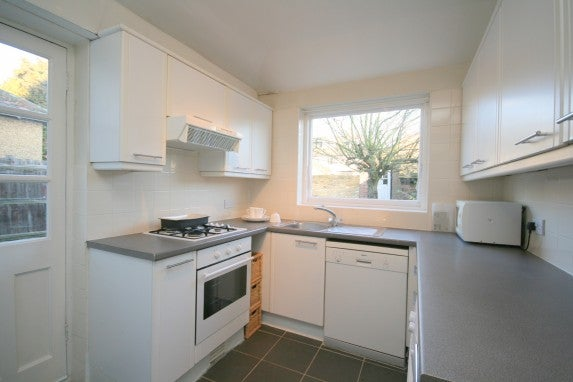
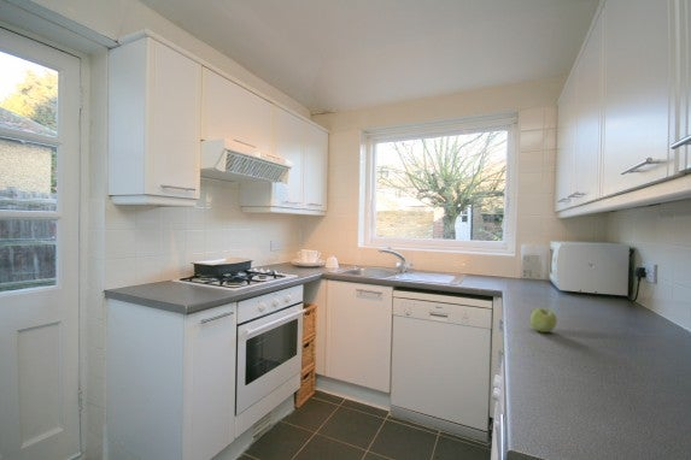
+ apple [529,307,558,334]
